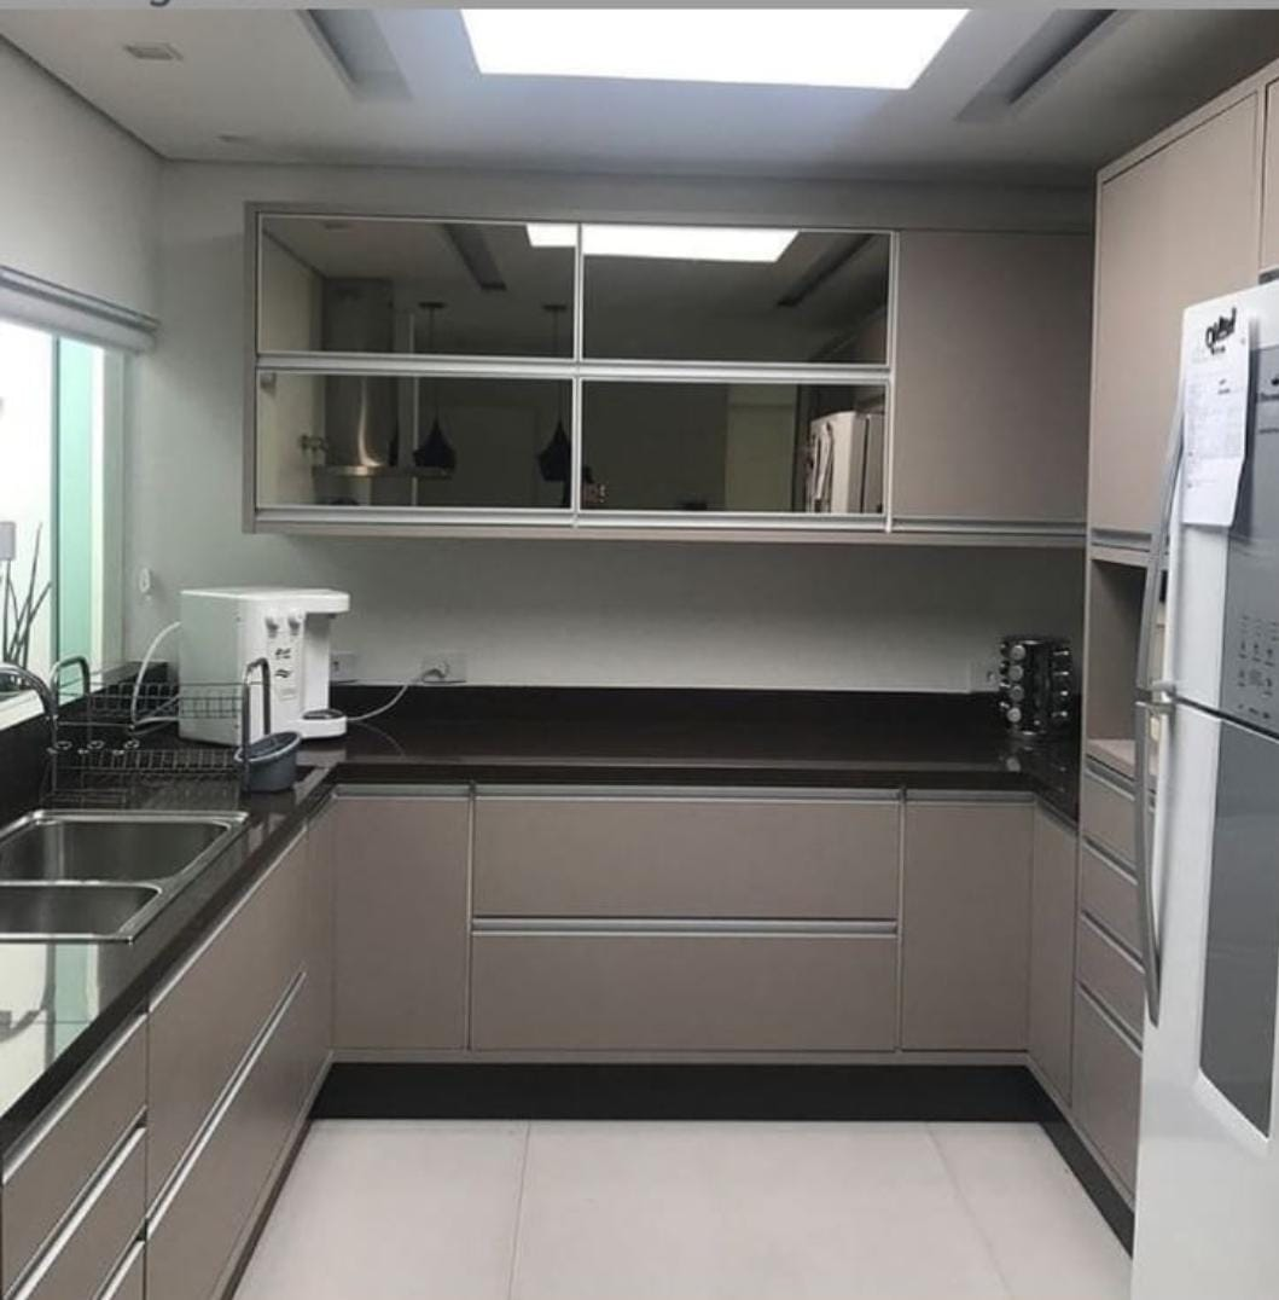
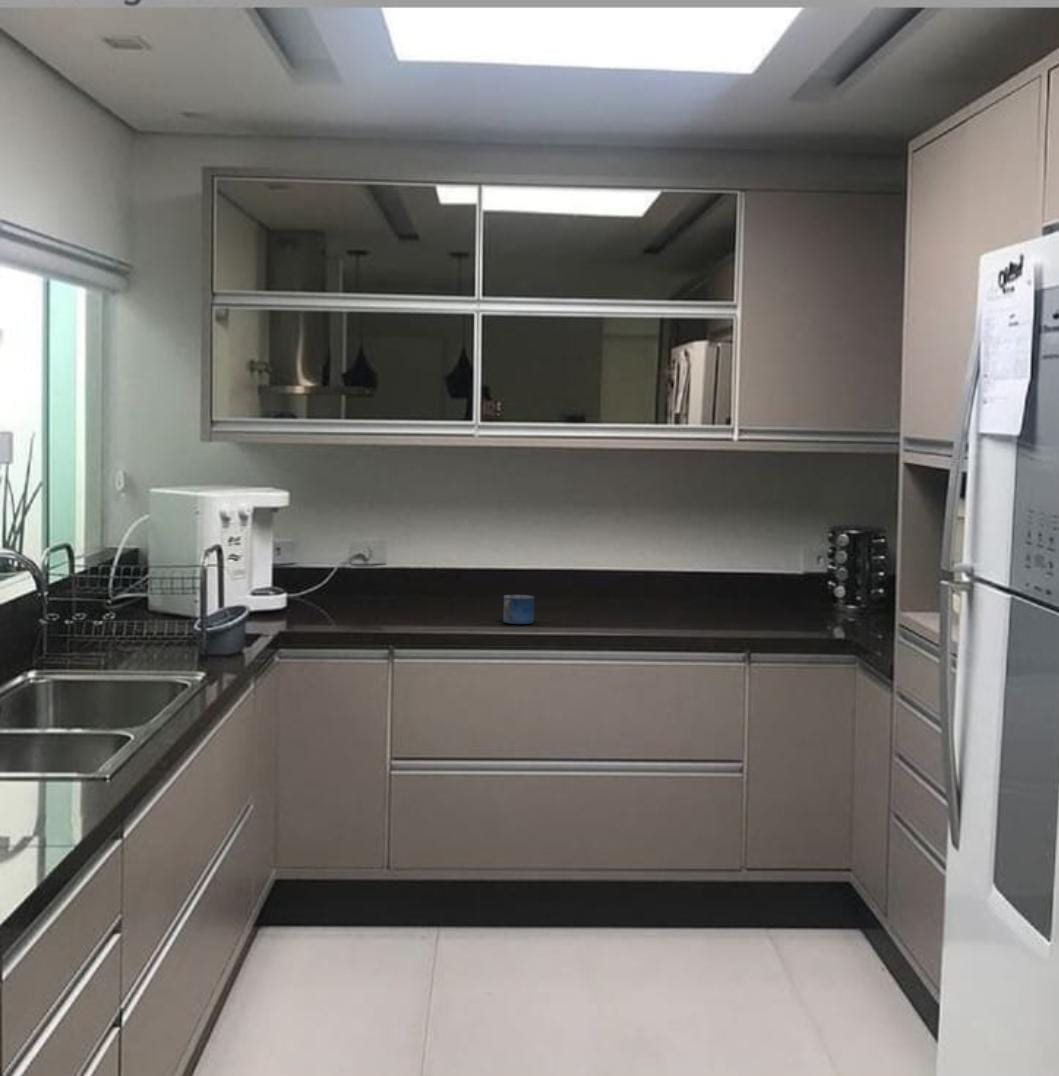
+ mug [502,594,536,625]
